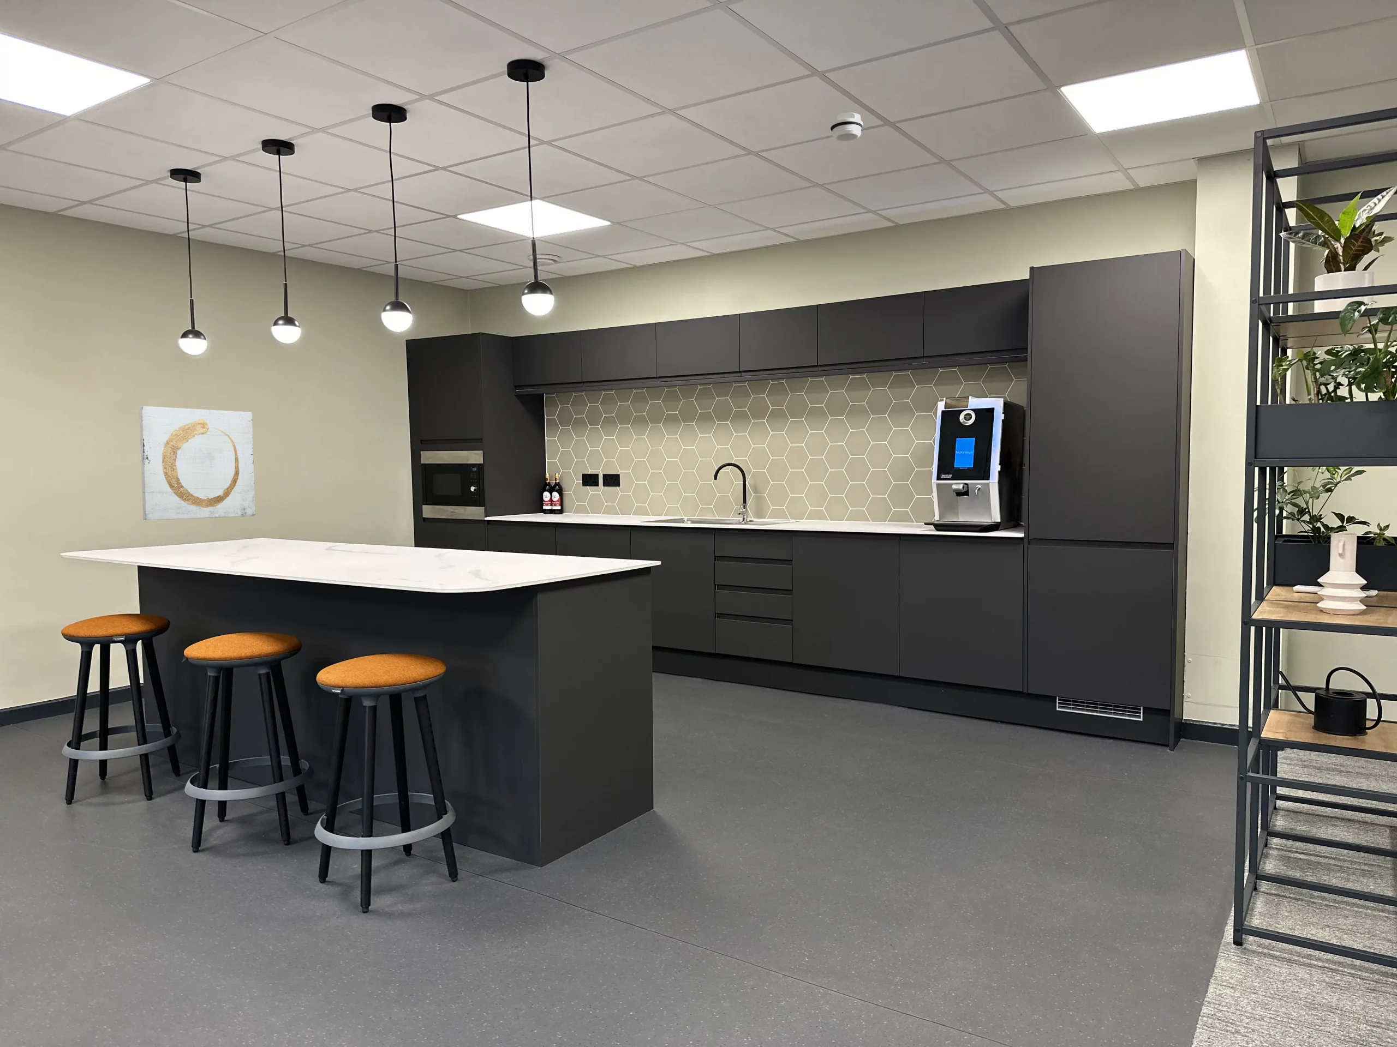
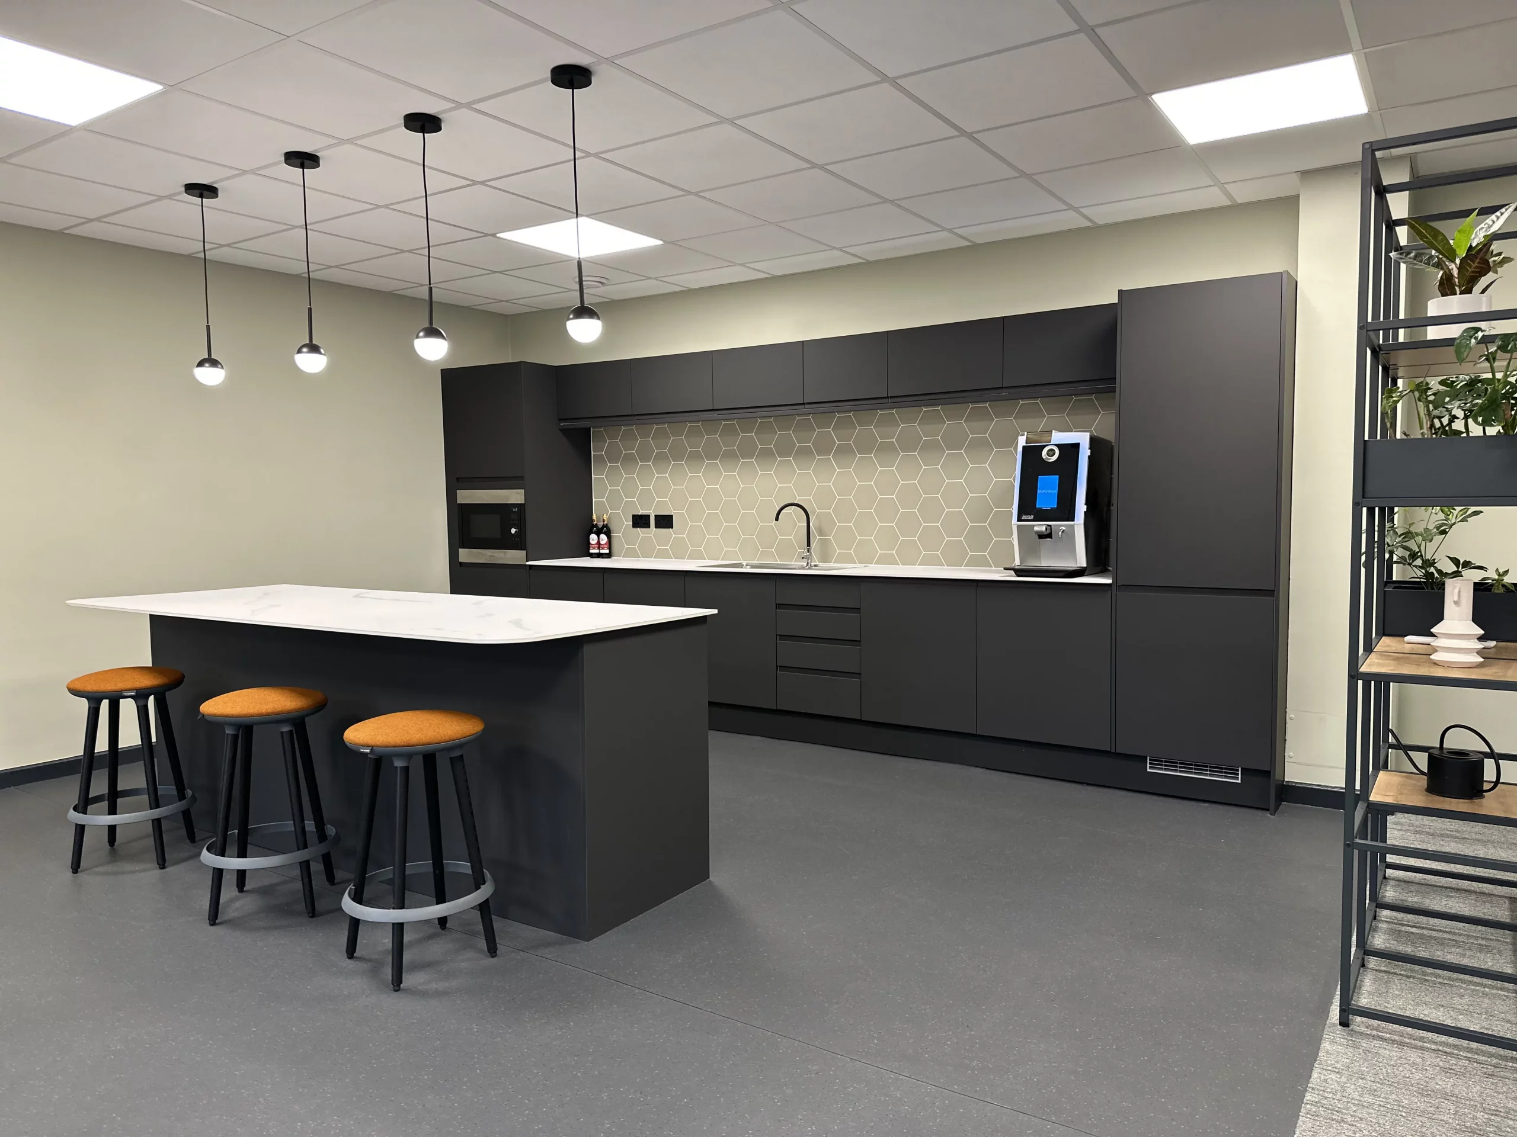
- wall art [139,406,256,521]
- smoke detector [829,112,864,142]
